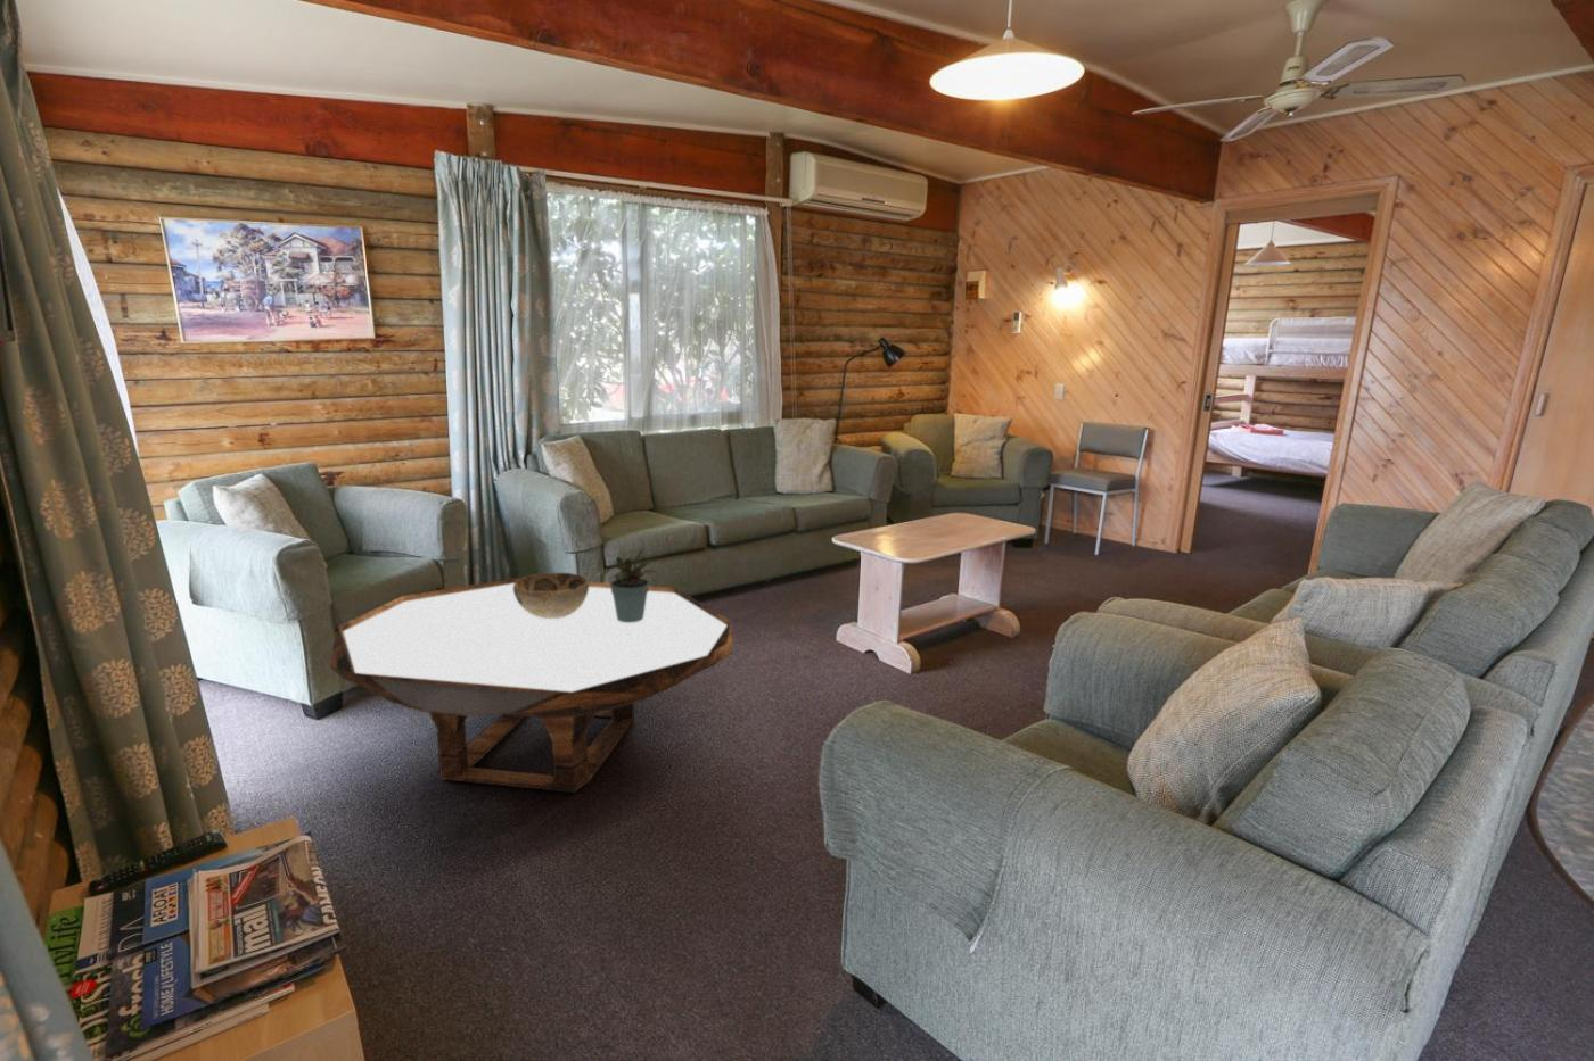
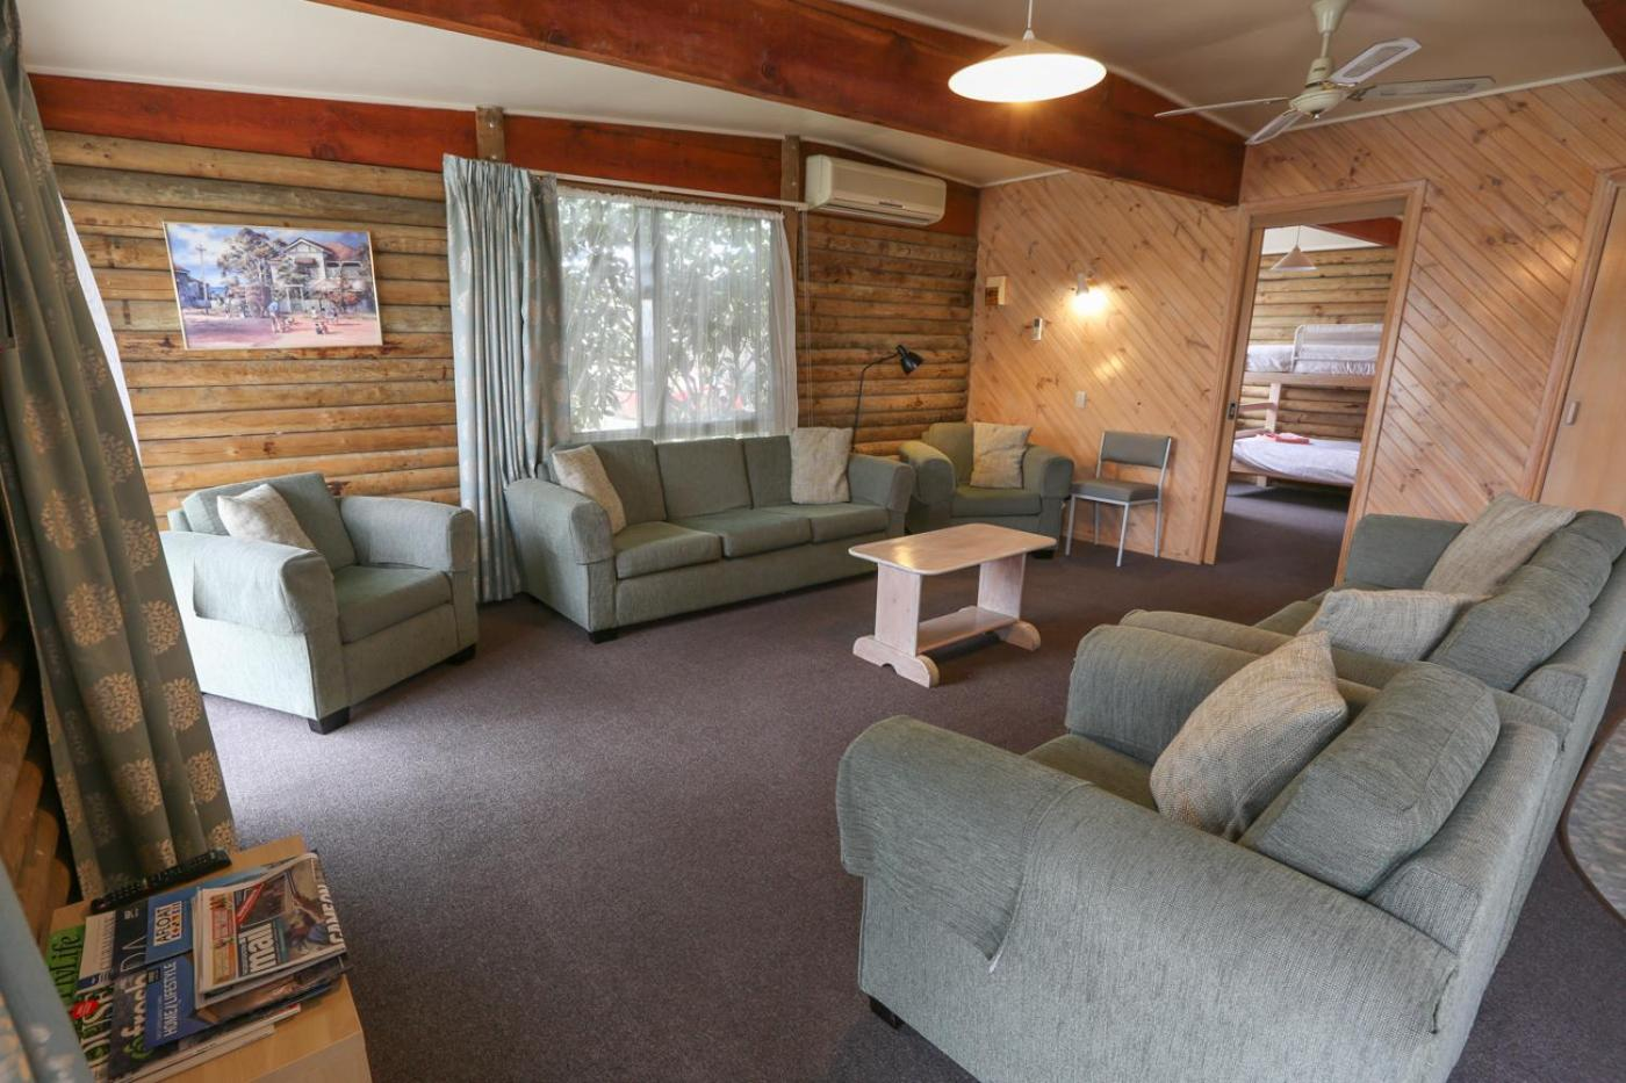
- coffee table [329,575,735,793]
- potted plant [610,547,658,623]
- decorative bowl [513,572,589,619]
